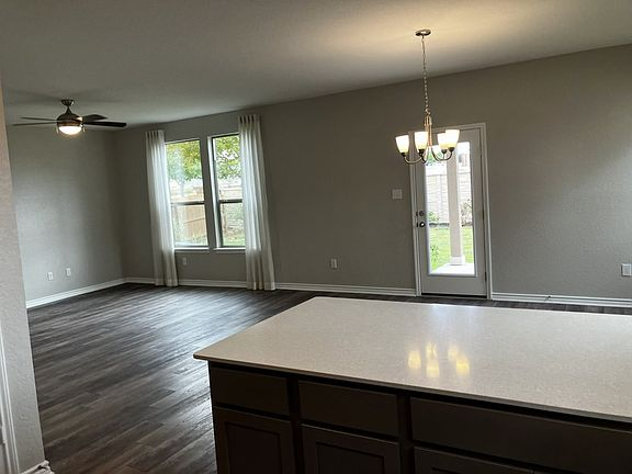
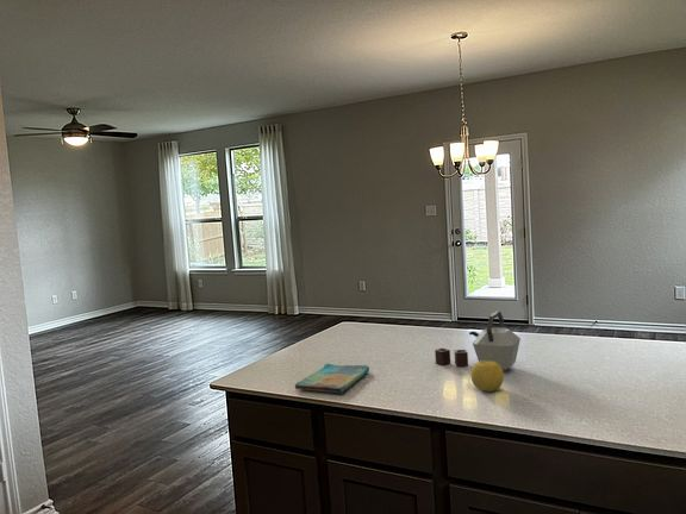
+ dish towel [294,362,370,394]
+ fruit [469,361,505,393]
+ kettle [434,309,522,372]
